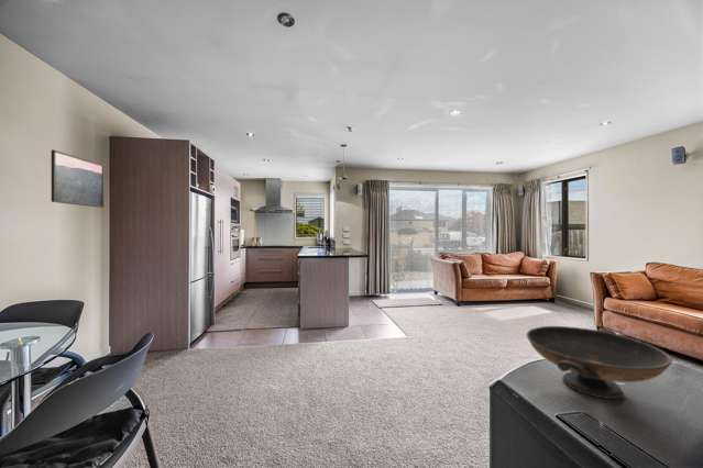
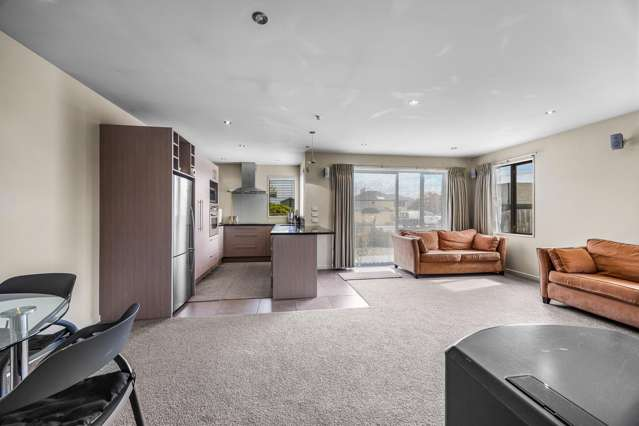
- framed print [51,148,106,209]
- decorative bowl [525,325,673,400]
